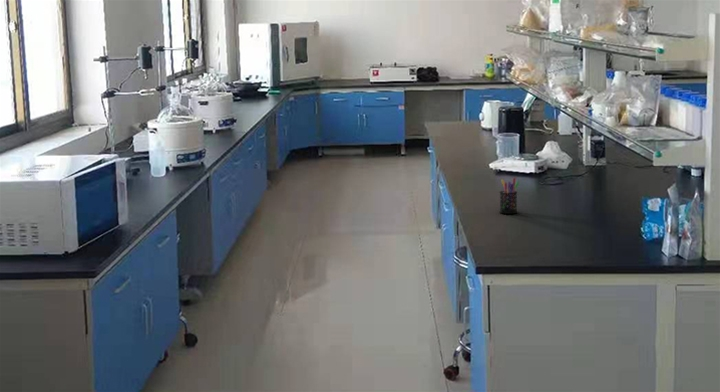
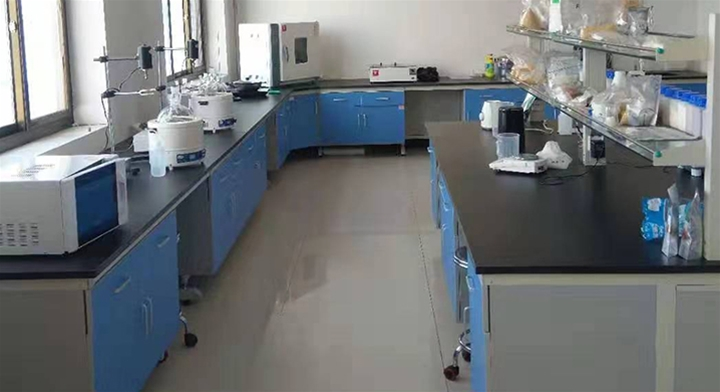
- pen holder [499,177,520,215]
